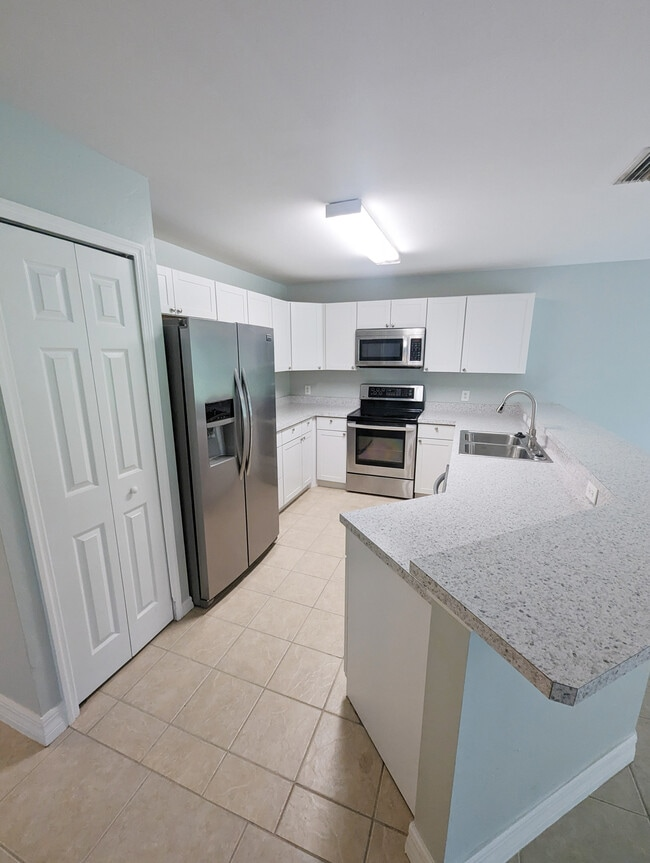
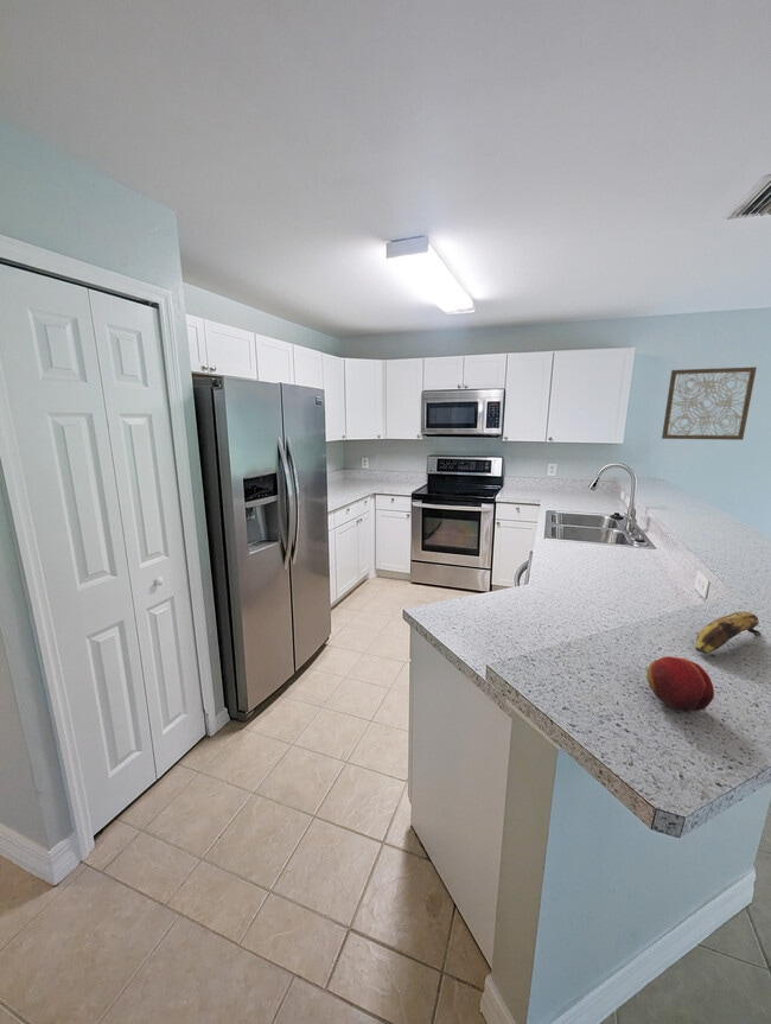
+ wall art [661,365,758,441]
+ banana [695,610,763,655]
+ fruit [645,655,715,713]
